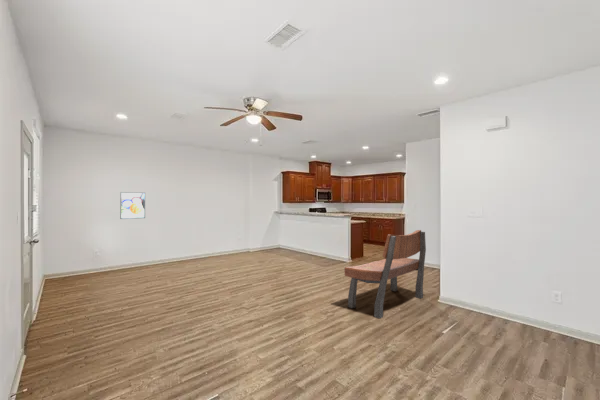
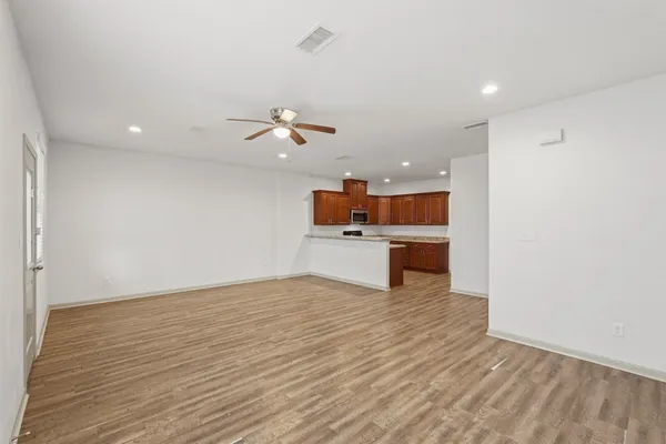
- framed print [119,191,146,220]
- bench [344,229,427,319]
